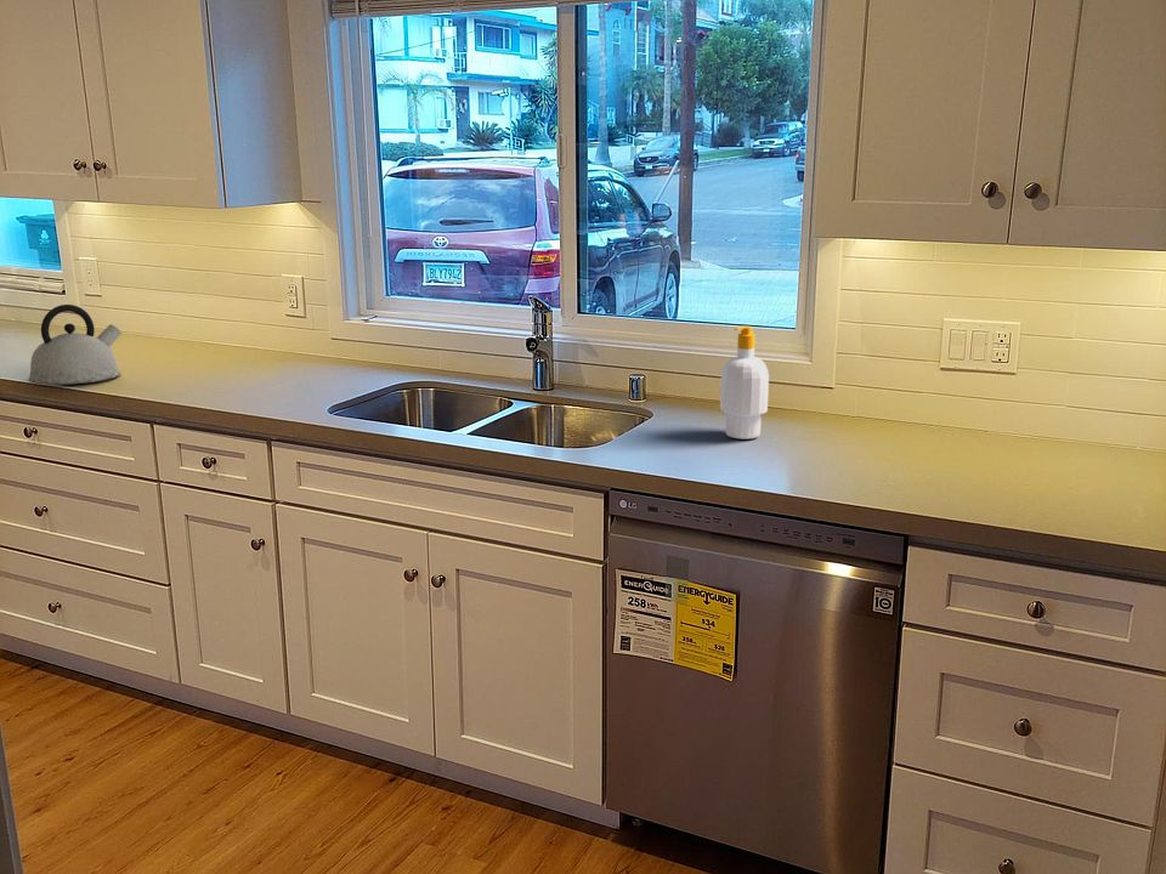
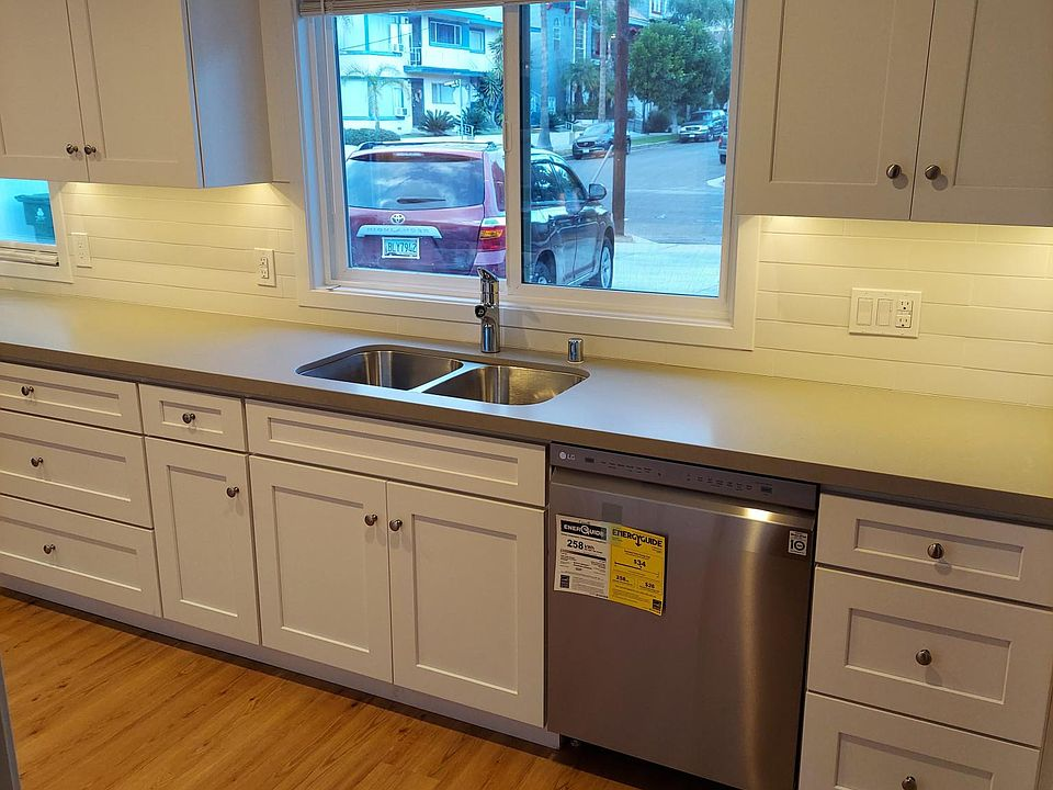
- kettle [28,303,123,386]
- soap bottle [719,325,770,441]
